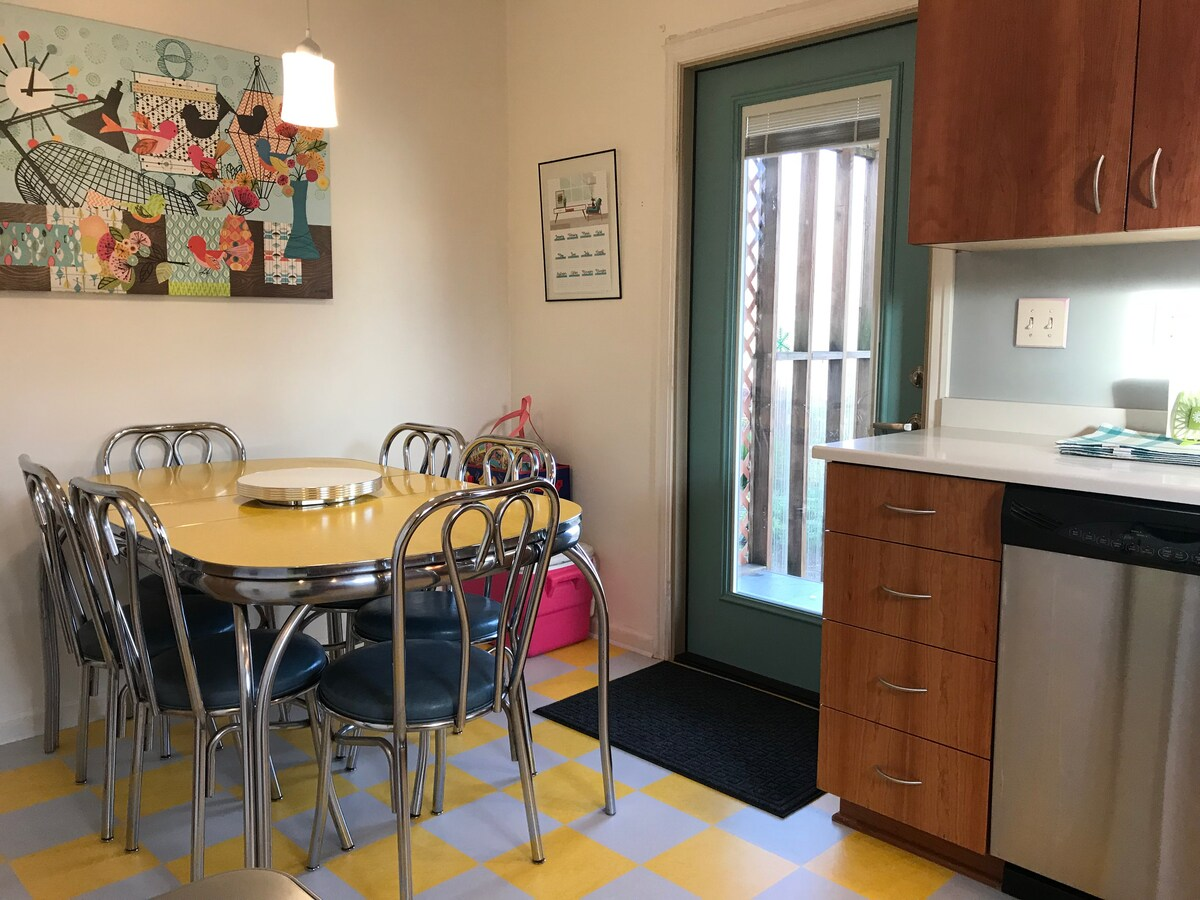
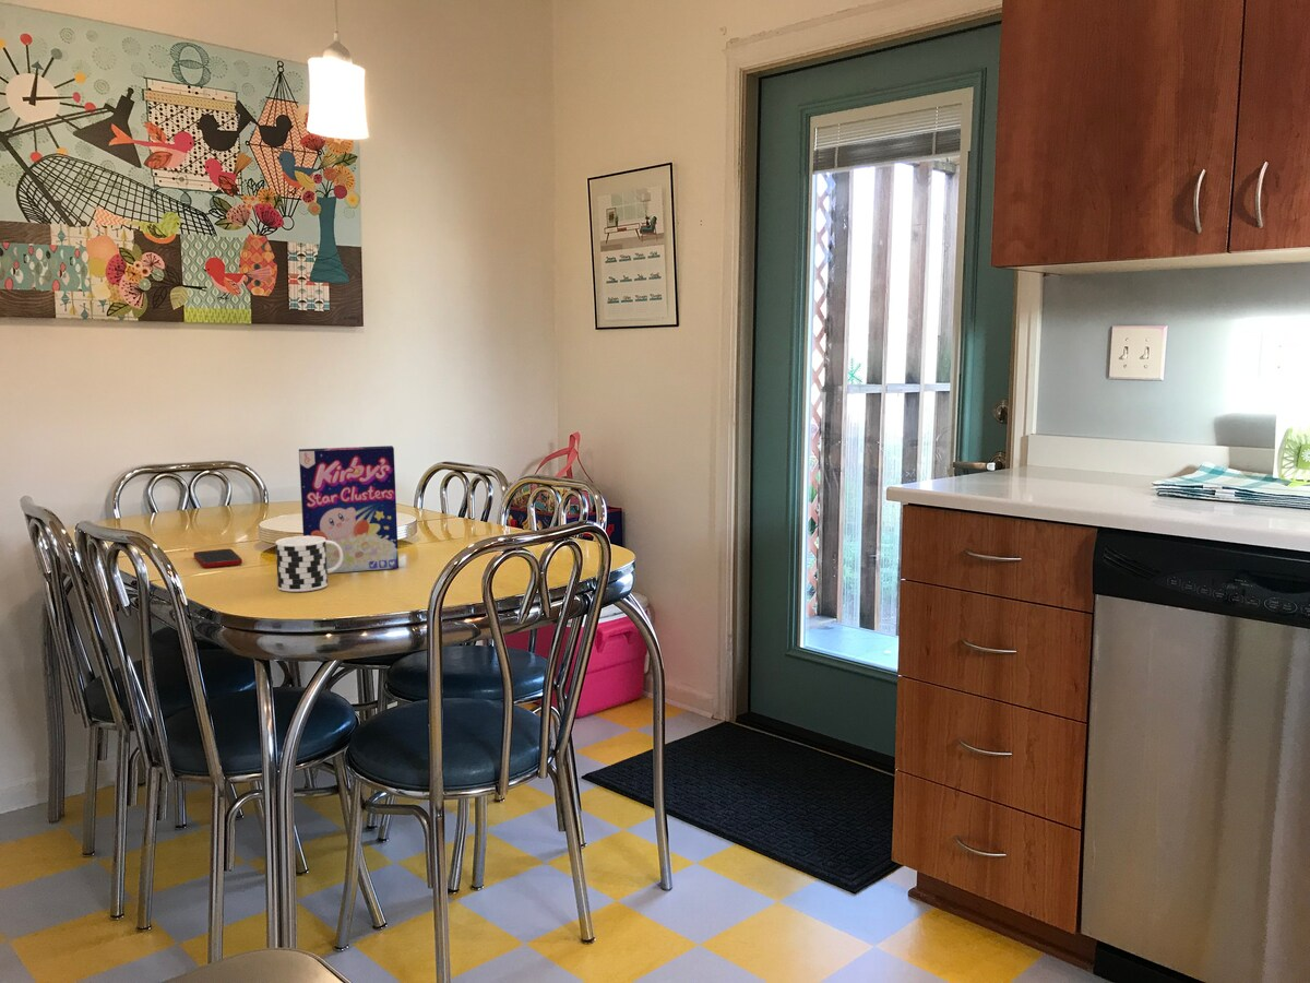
+ cereal box [298,445,400,575]
+ cup [274,535,343,593]
+ cell phone [193,547,243,569]
